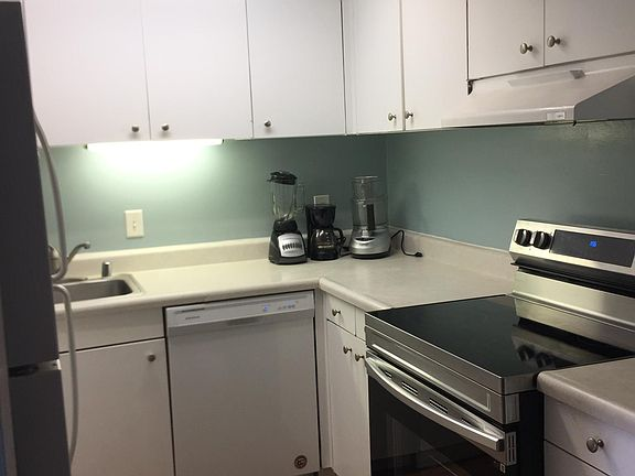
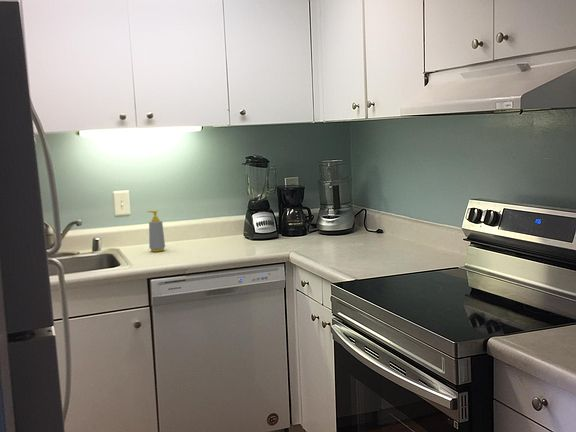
+ soap bottle [146,209,166,253]
